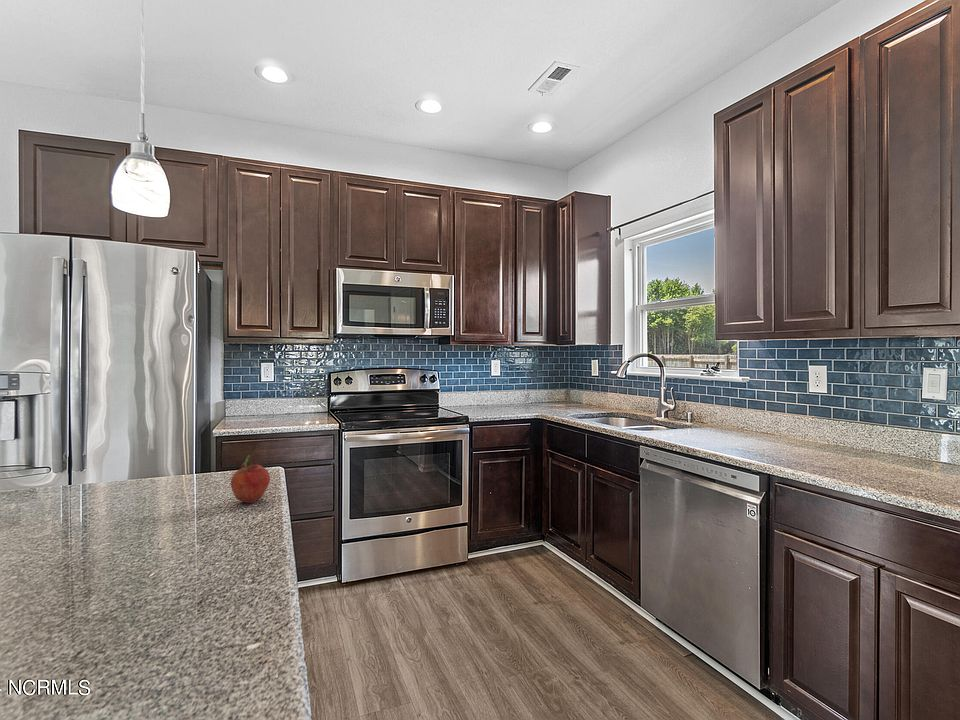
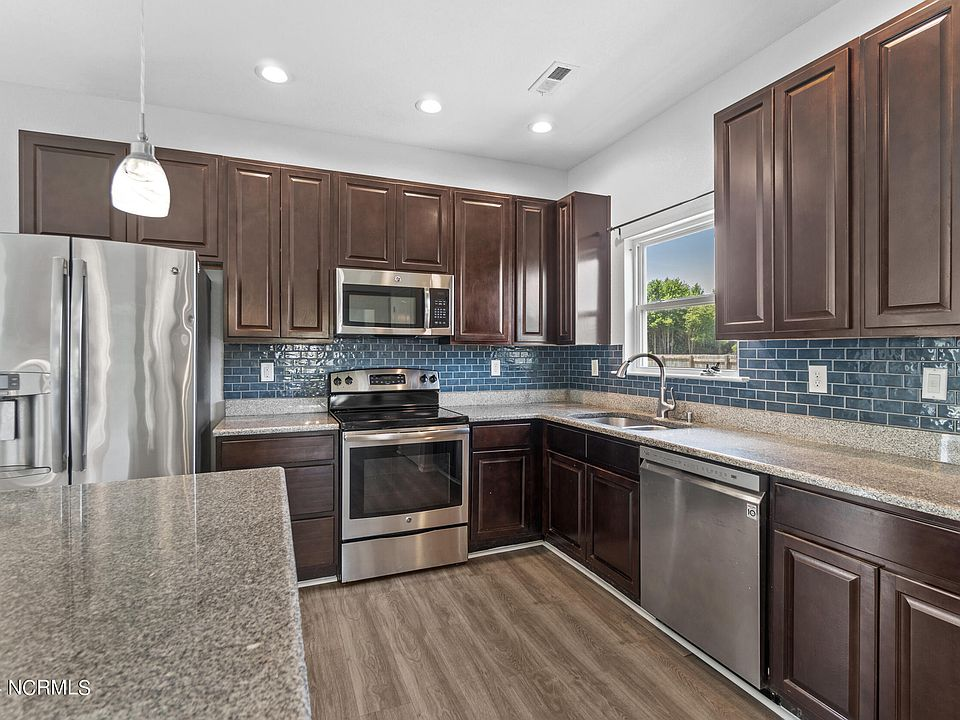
- fruit [230,454,271,504]
